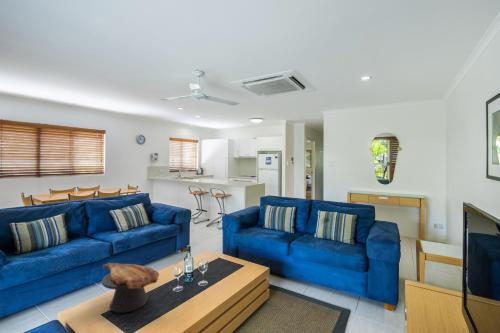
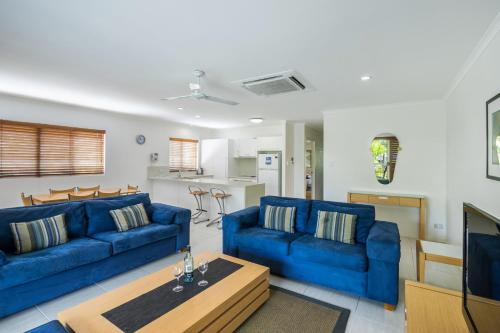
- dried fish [101,262,160,314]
